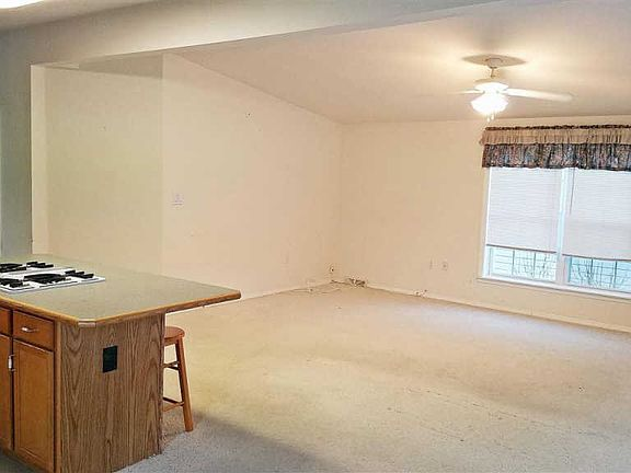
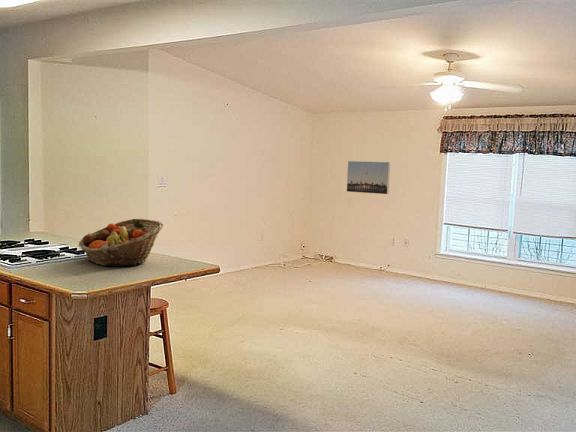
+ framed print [346,160,391,195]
+ fruit basket [78,218,165,267]
